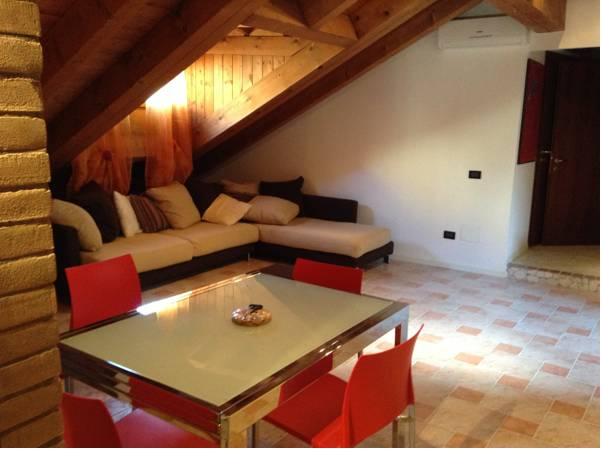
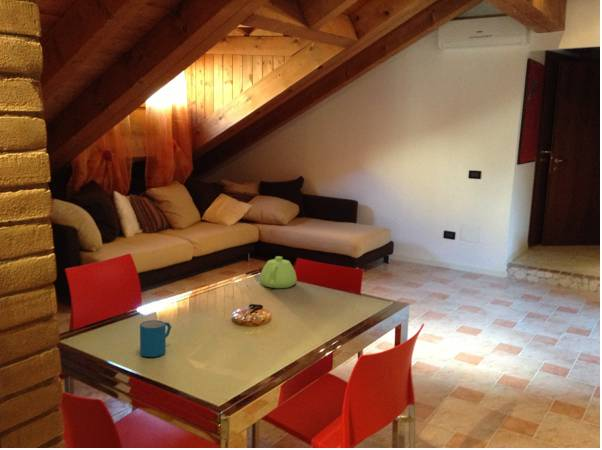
+ teapot [259,255,298,289]
+ mug [139,319,172,358]
